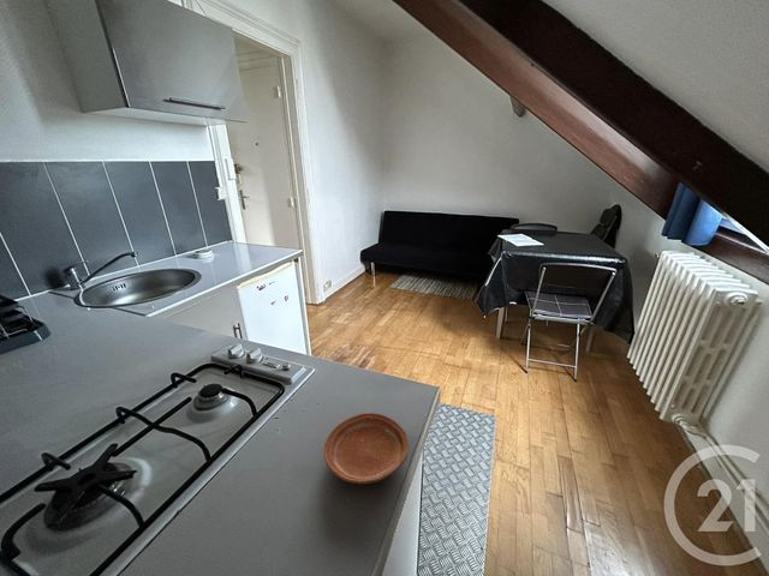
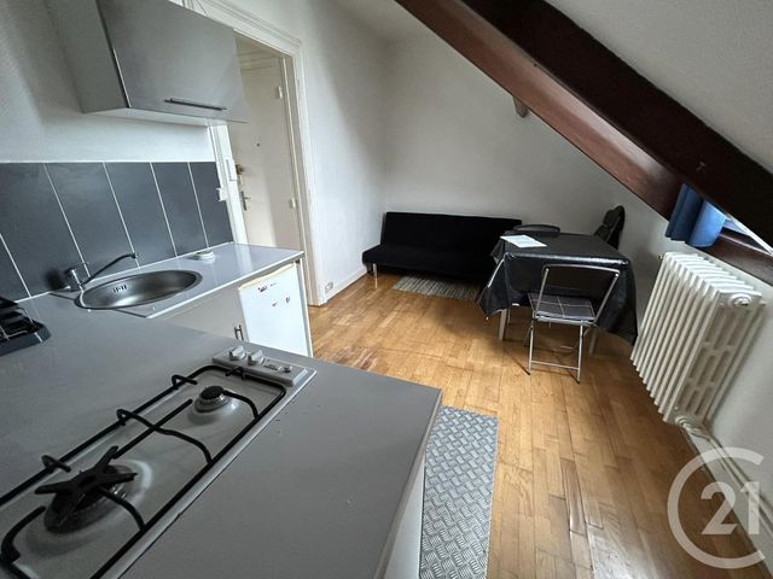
- plate [323,412,410,485]
